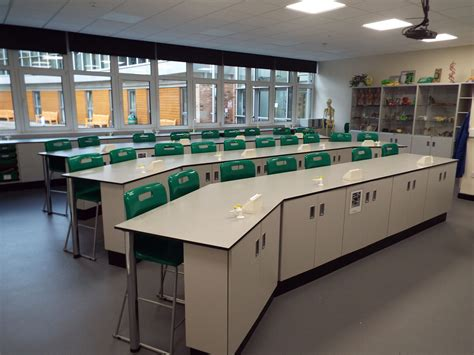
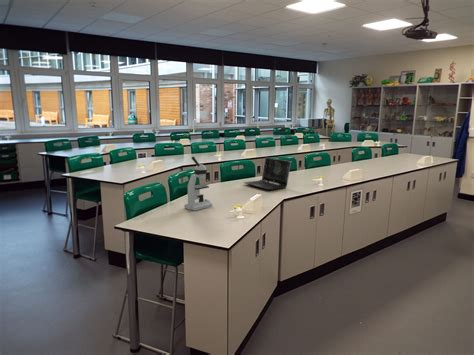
+ laptop computer [243,156,292,191]
+ microscope [183,156,213,212]
